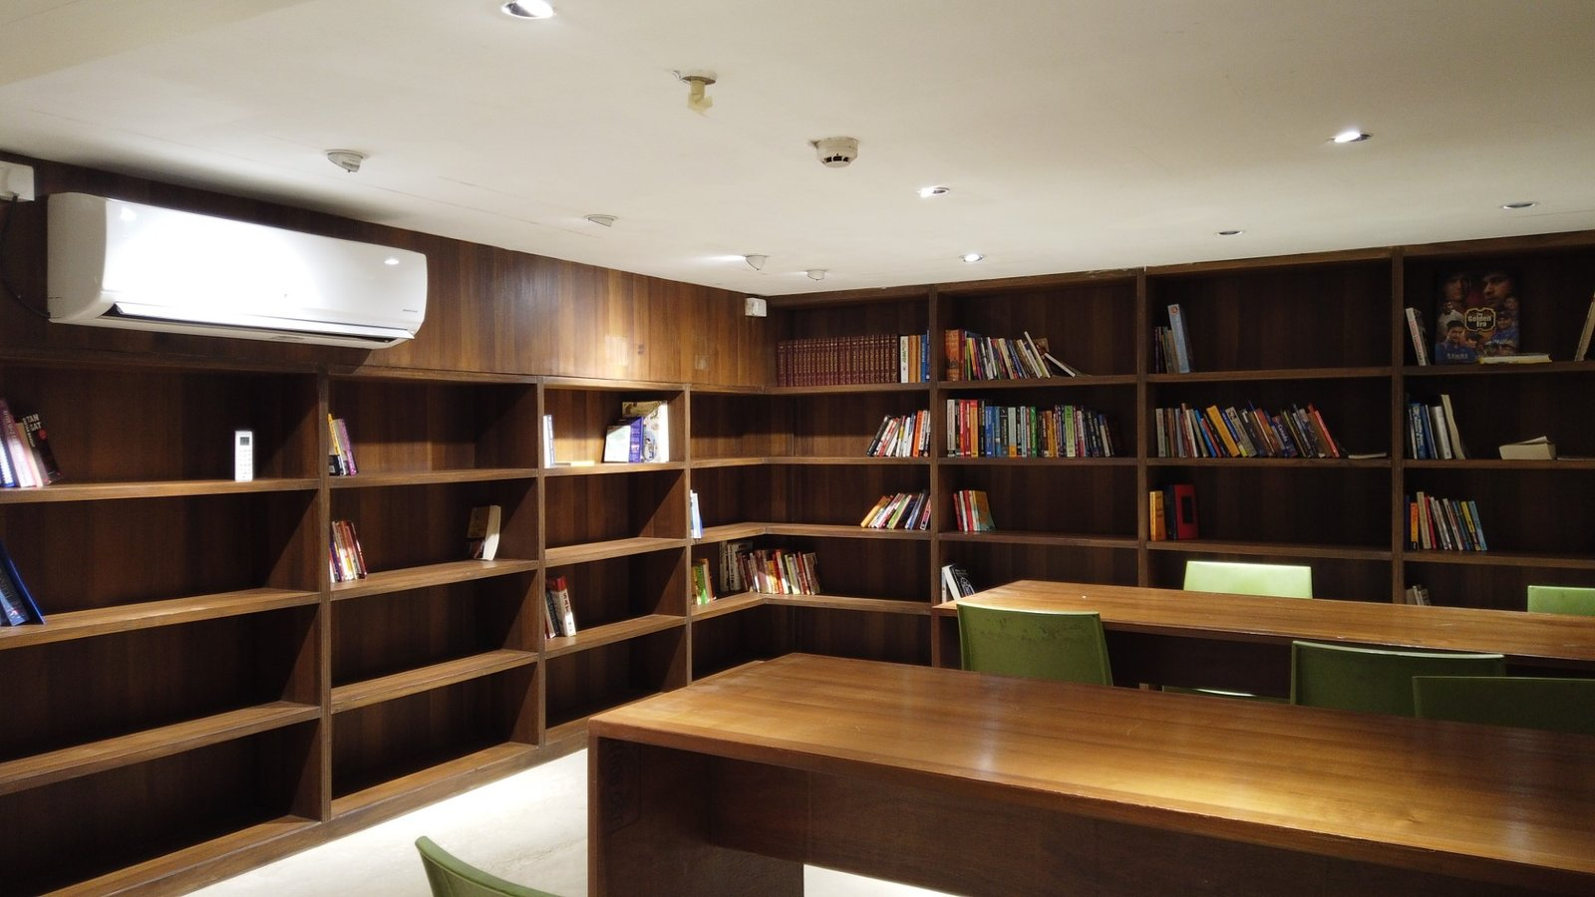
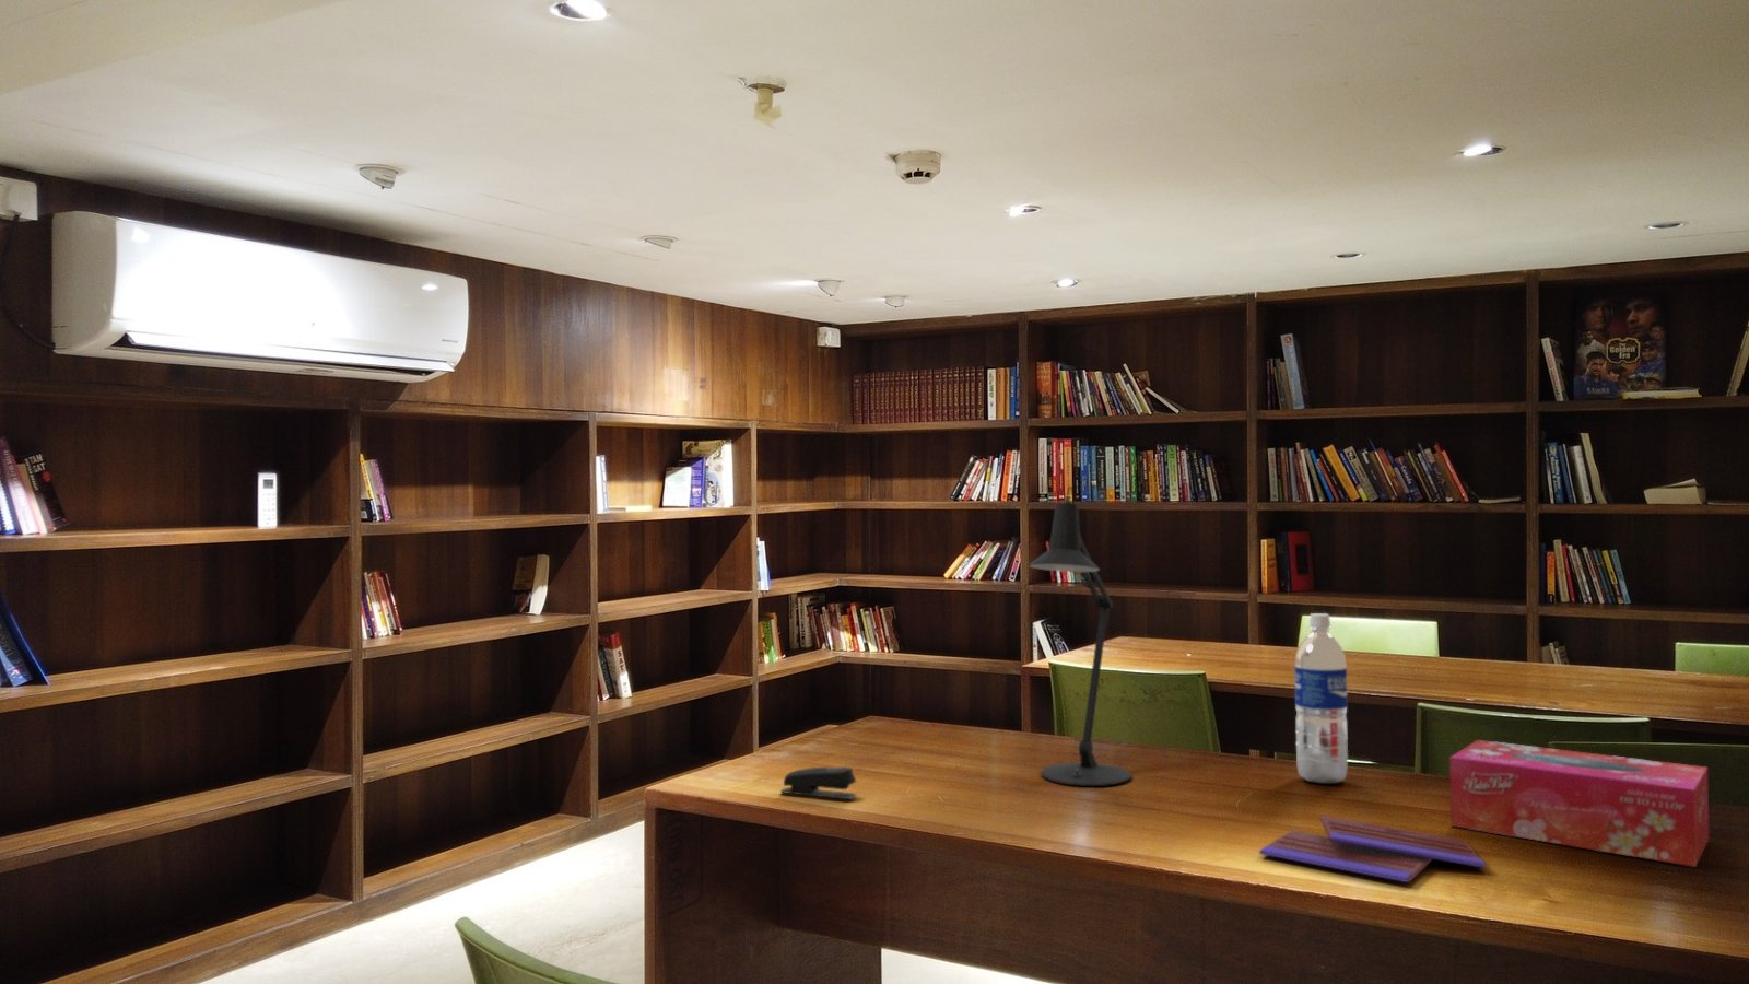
+ tissue box [1449,739,1709,869]
+ stapler [780,765,858,800]
+ book [1258,815,1488,883]
+ desk lamp [1027,485,1133,787]
+ water bottle [1294,613,1349,785]
